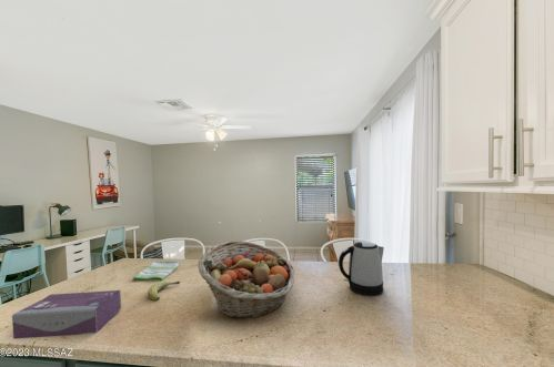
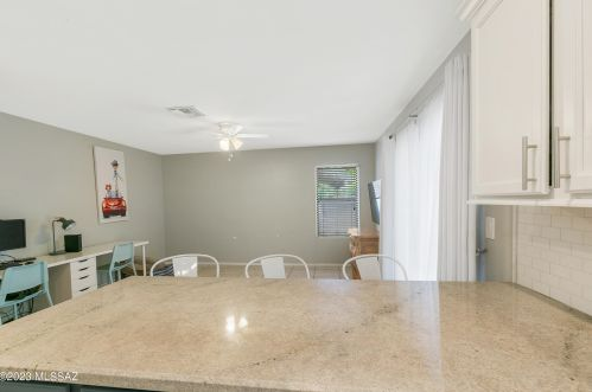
- kettle [338,241,385,297]
- tissue box [11,289,122,340]
- fruit basket [197,241,295,319]
- dish towel [131,259,181,282]
- fruit [147,279,181,302]
